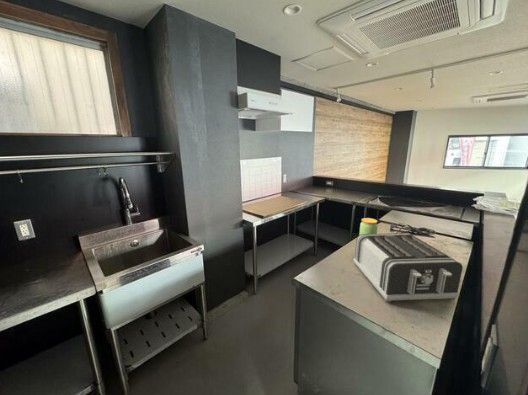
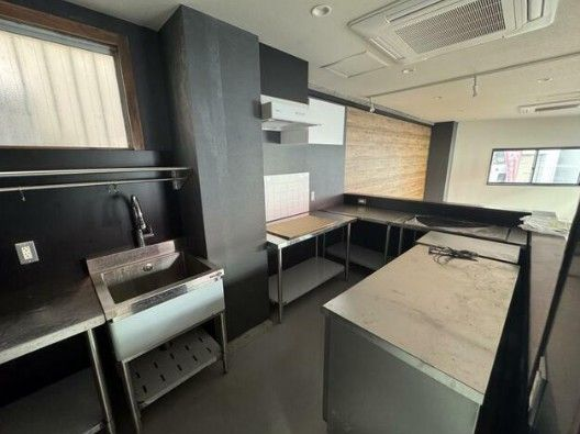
- jar [358,217,379,235]
- toaster [353,232,464,303]
